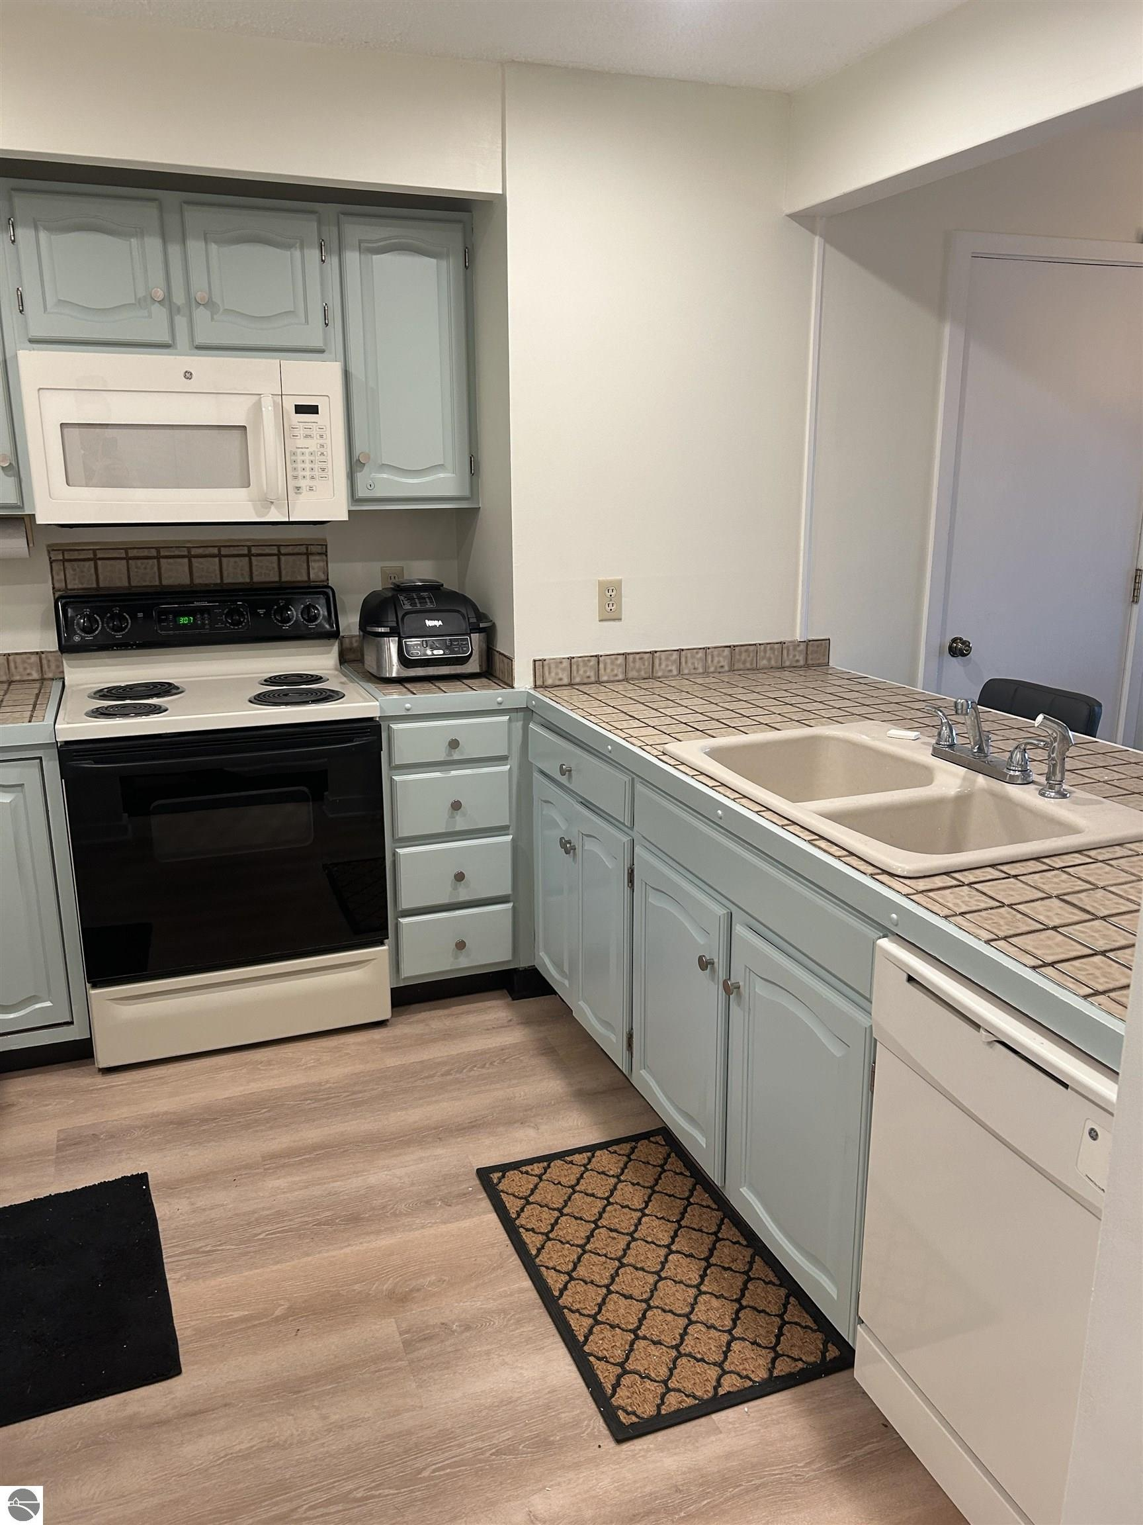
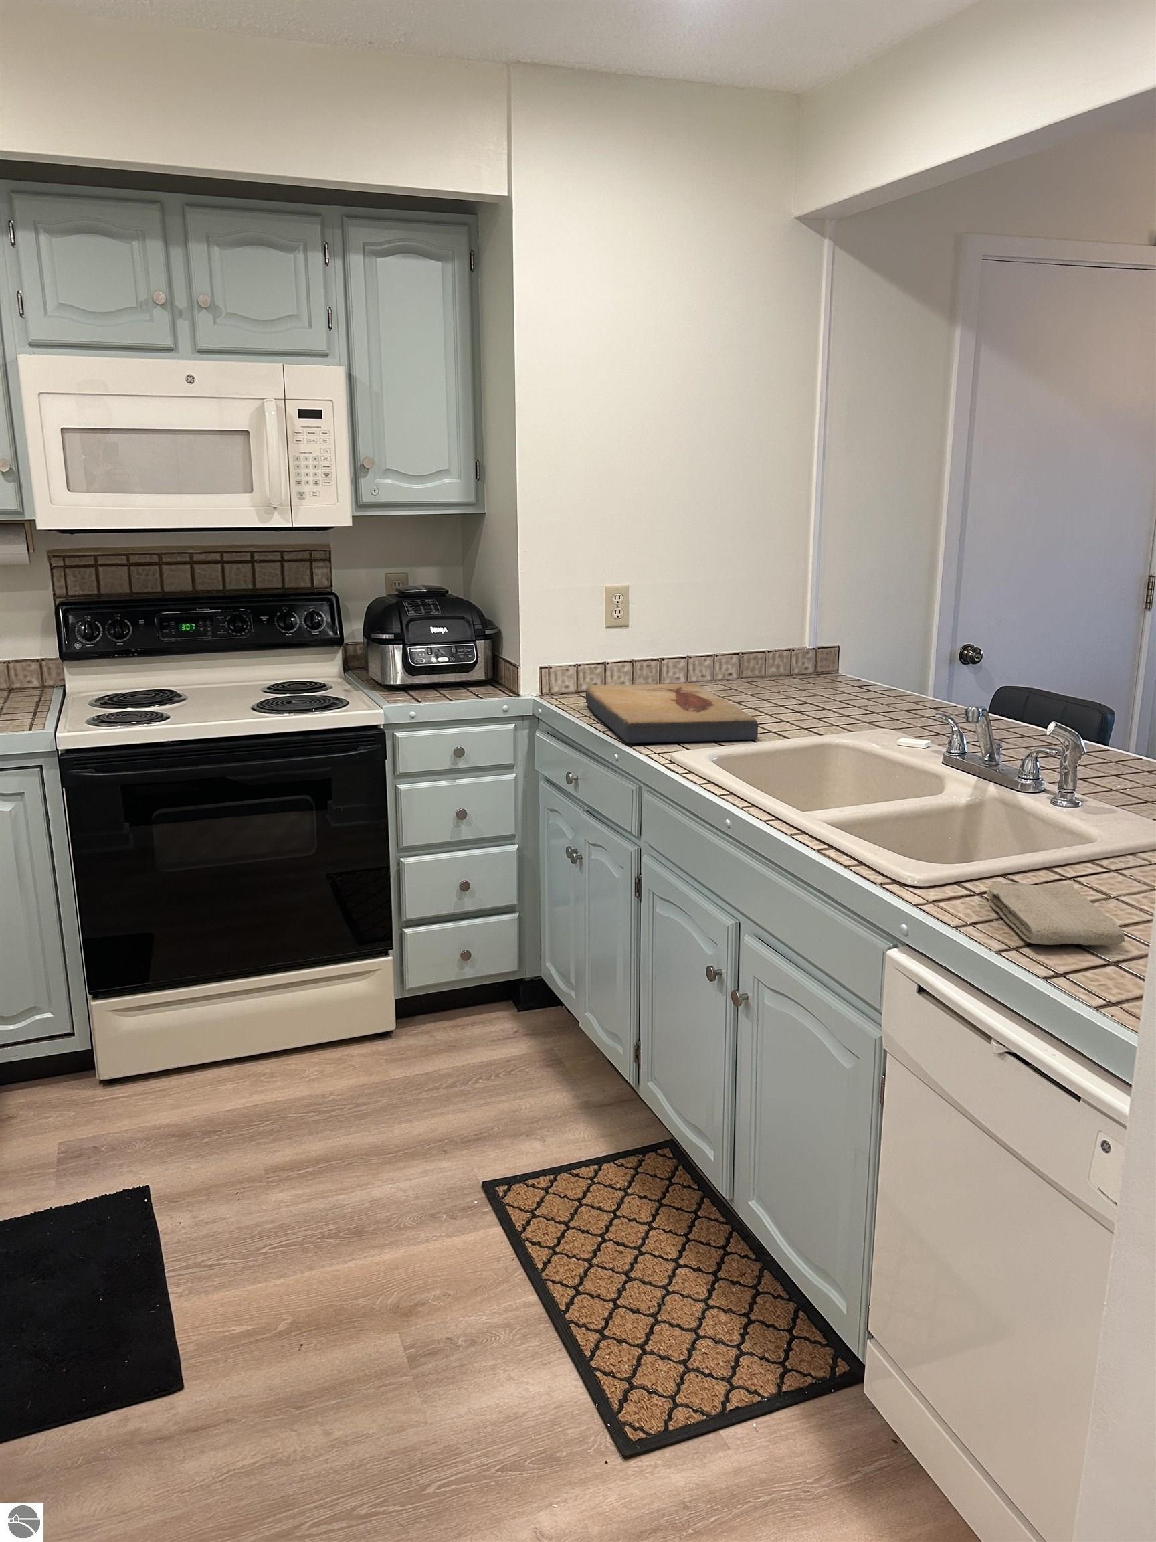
+ washcloth [986,881,1126,946]
+ fish fossil [585,682,759,743]
